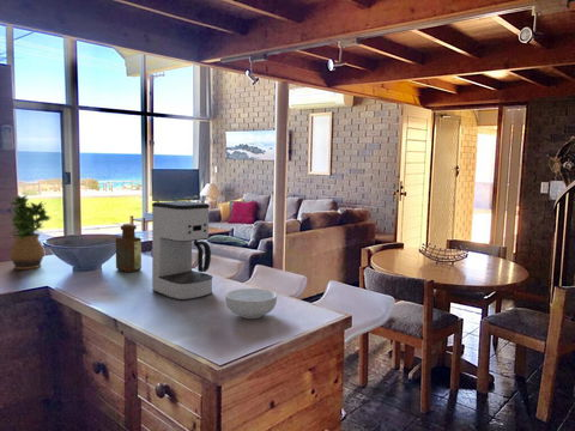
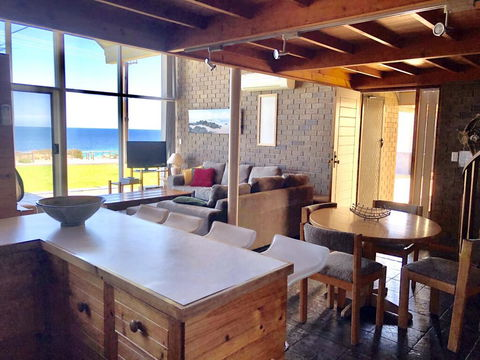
- potted plant [8,194,52,271]
- coffee maker [151,200,213,302]
- cereal bowl [224,287,278,320]
- bottle [115,223,143,273]
